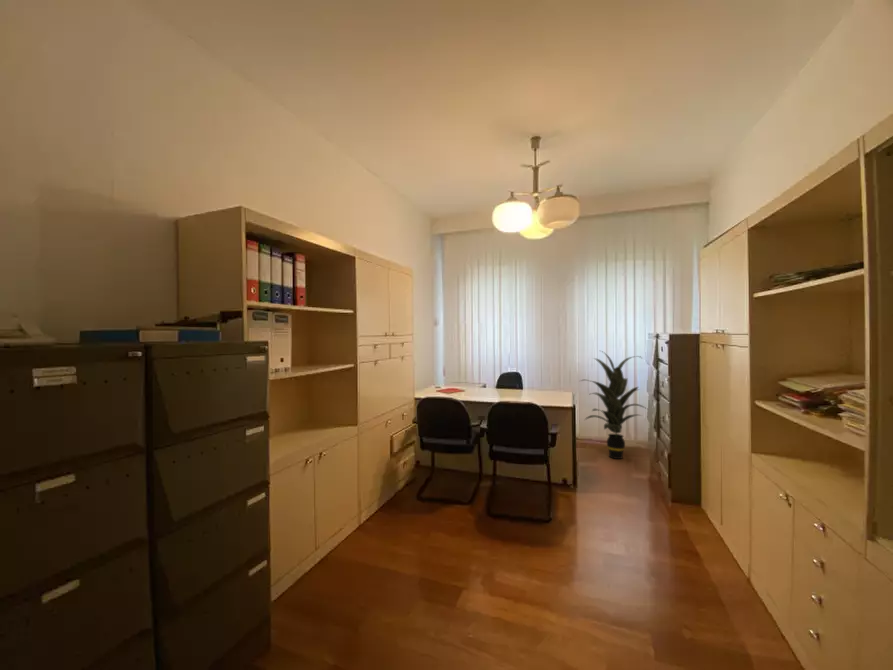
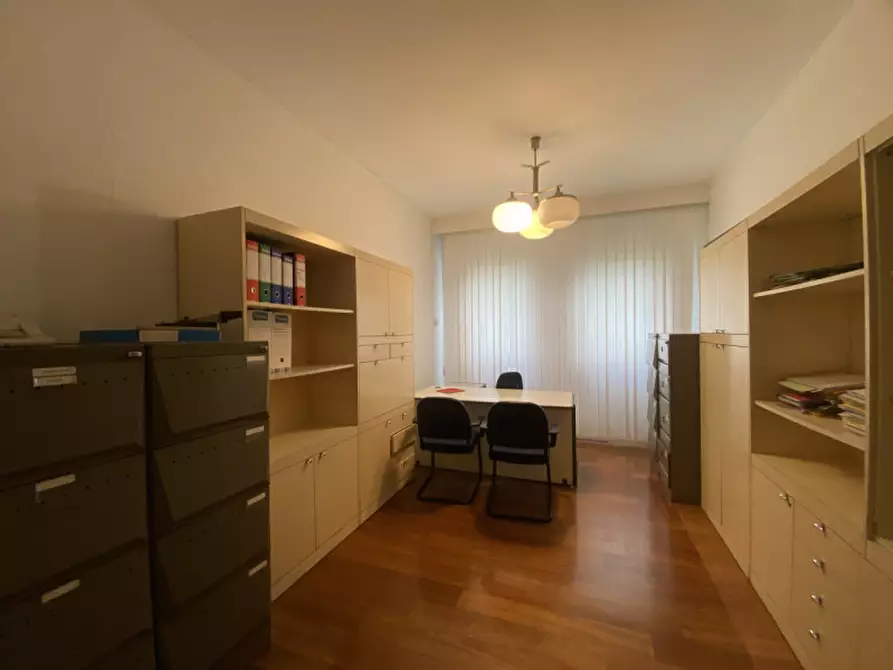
- indoor plant [579,350,648,460]
